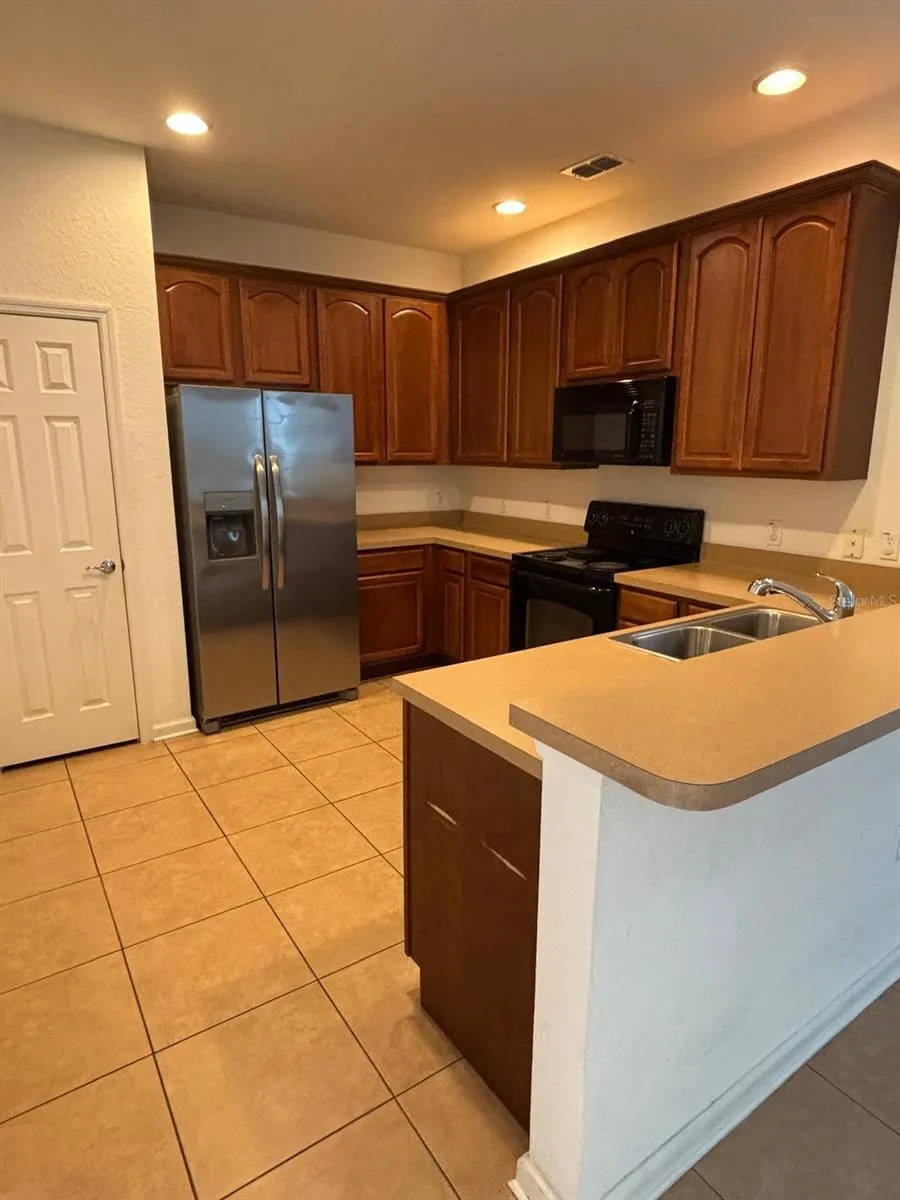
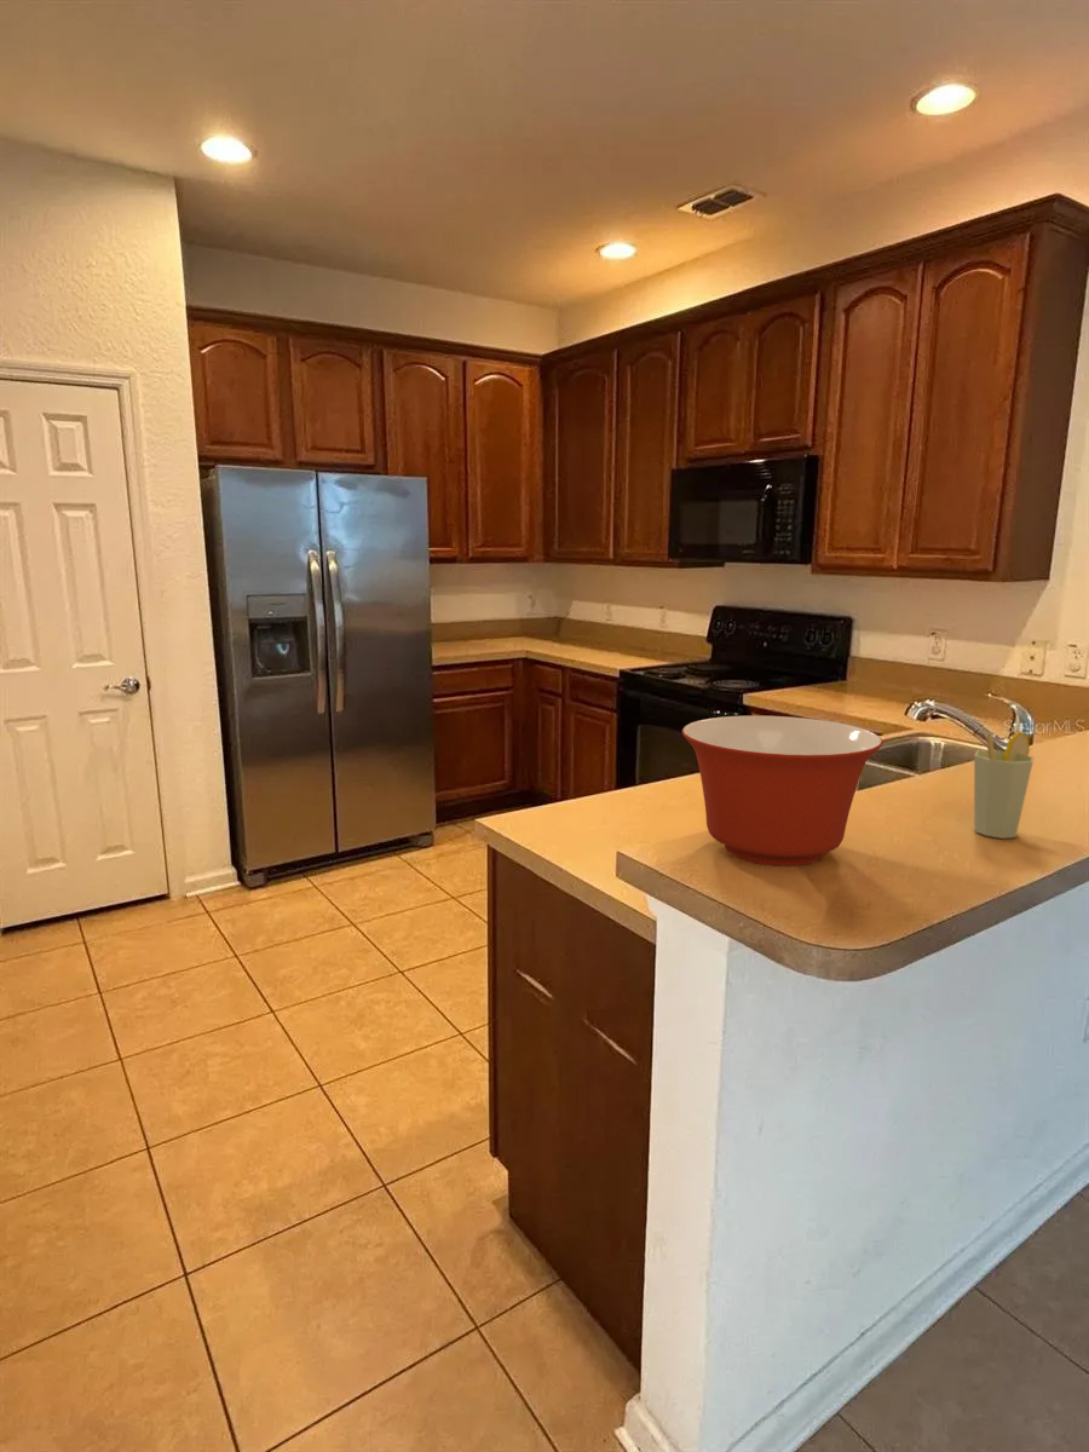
+ mixing bowl [681,715,885,868]
+ cup [973,730,1035,840]
